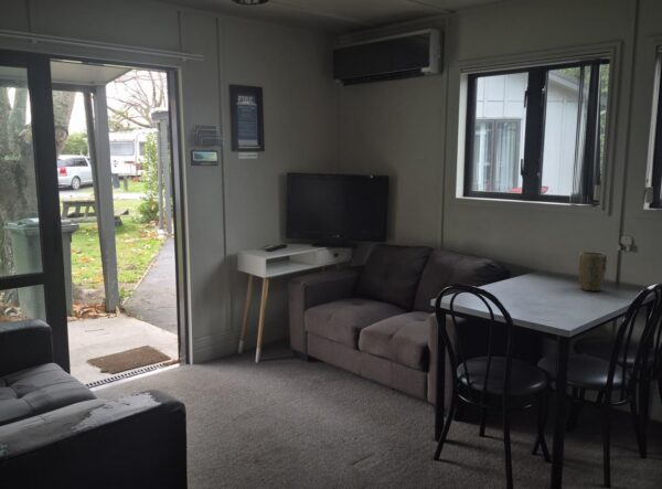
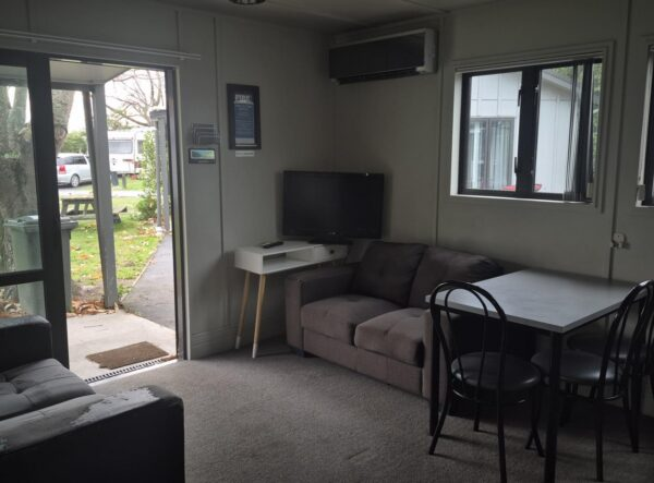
- plant pot [577,251,608,293]
